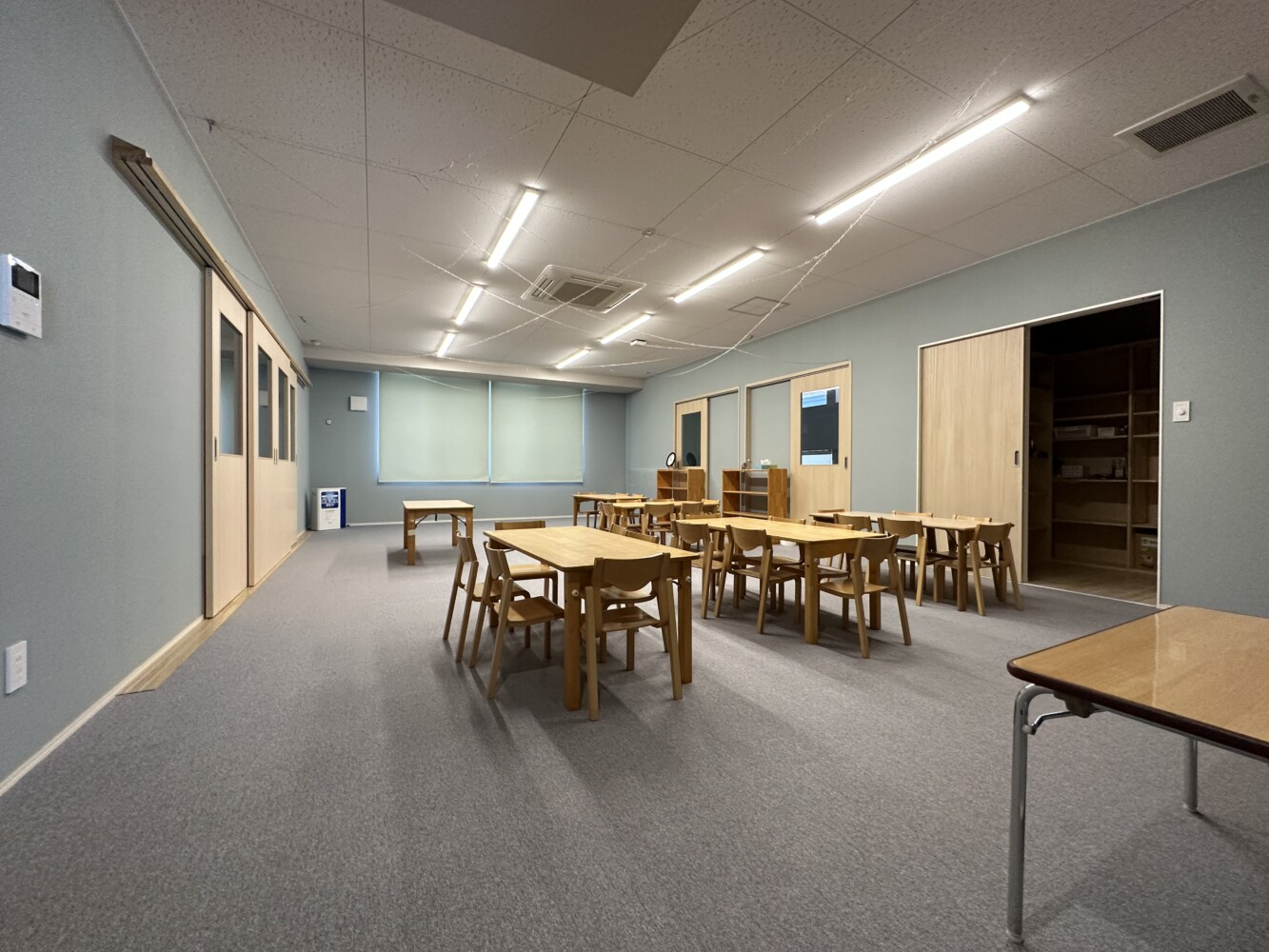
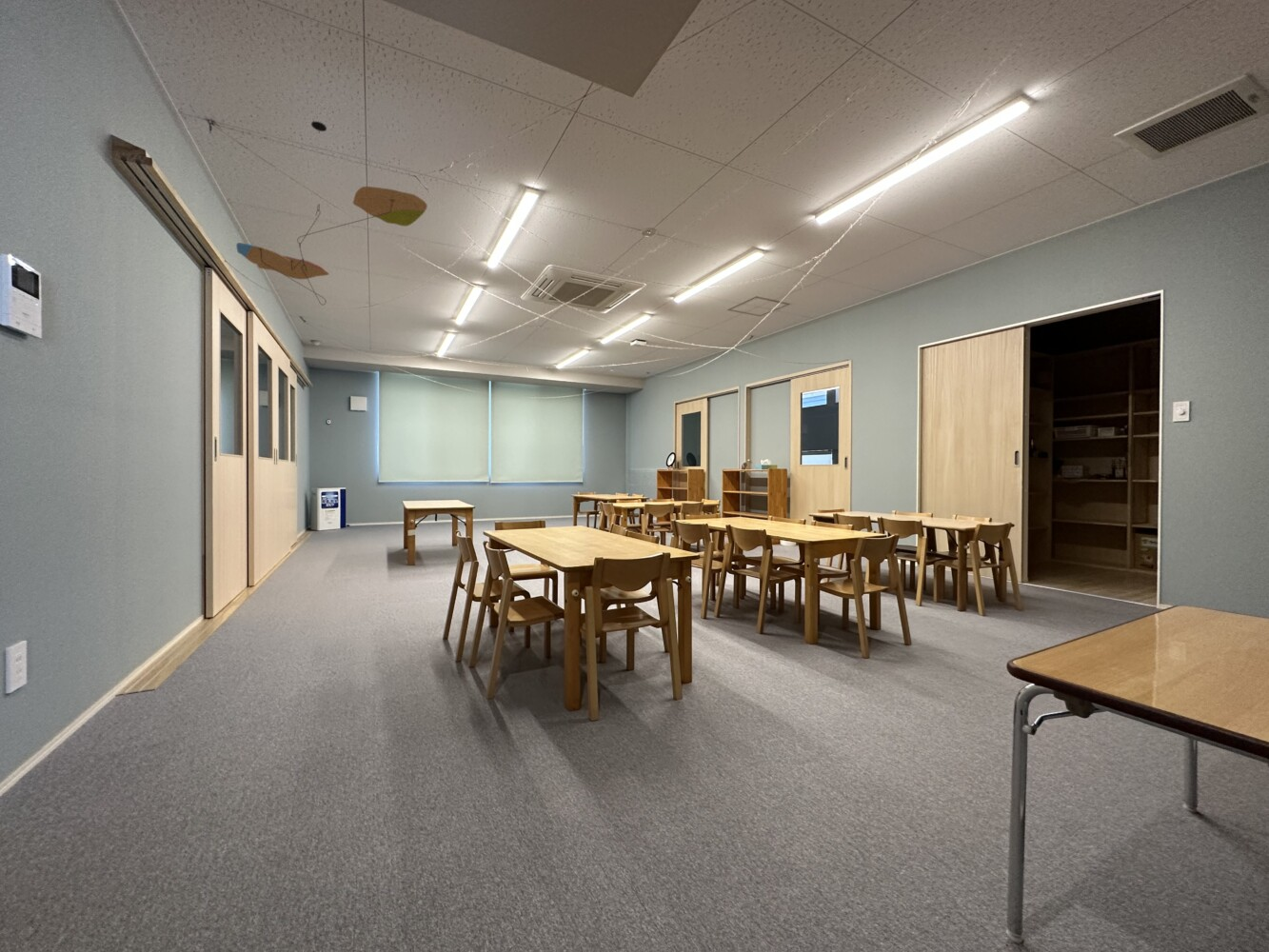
+ ceiling mobile [235,121,428,306]
